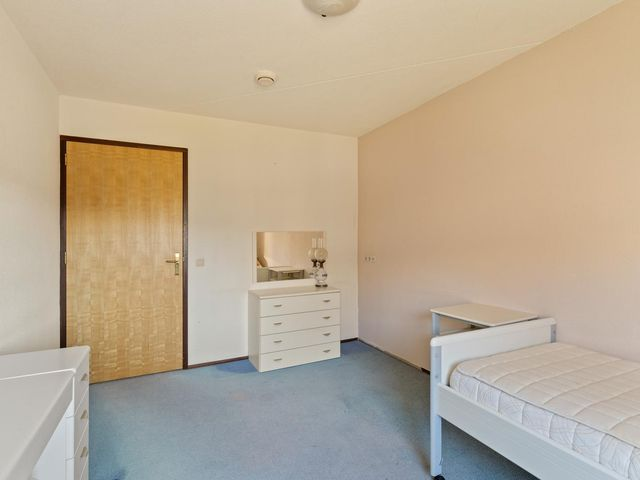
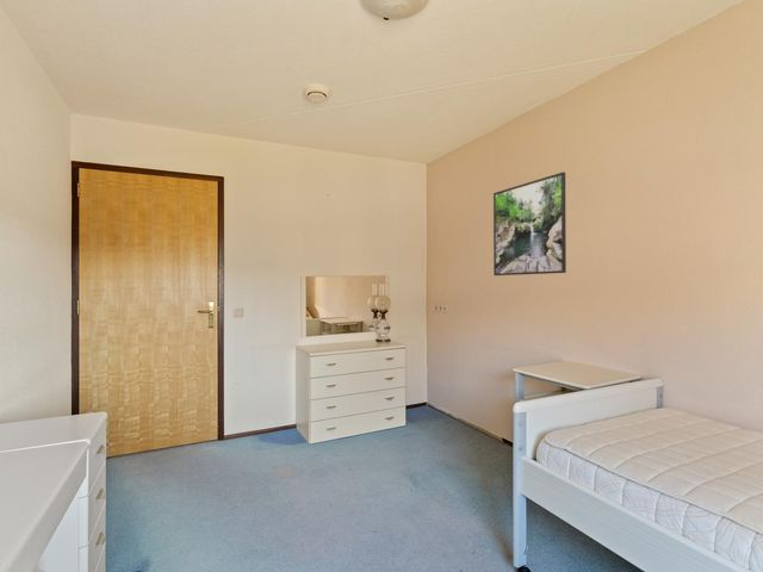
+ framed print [492,172,567,276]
